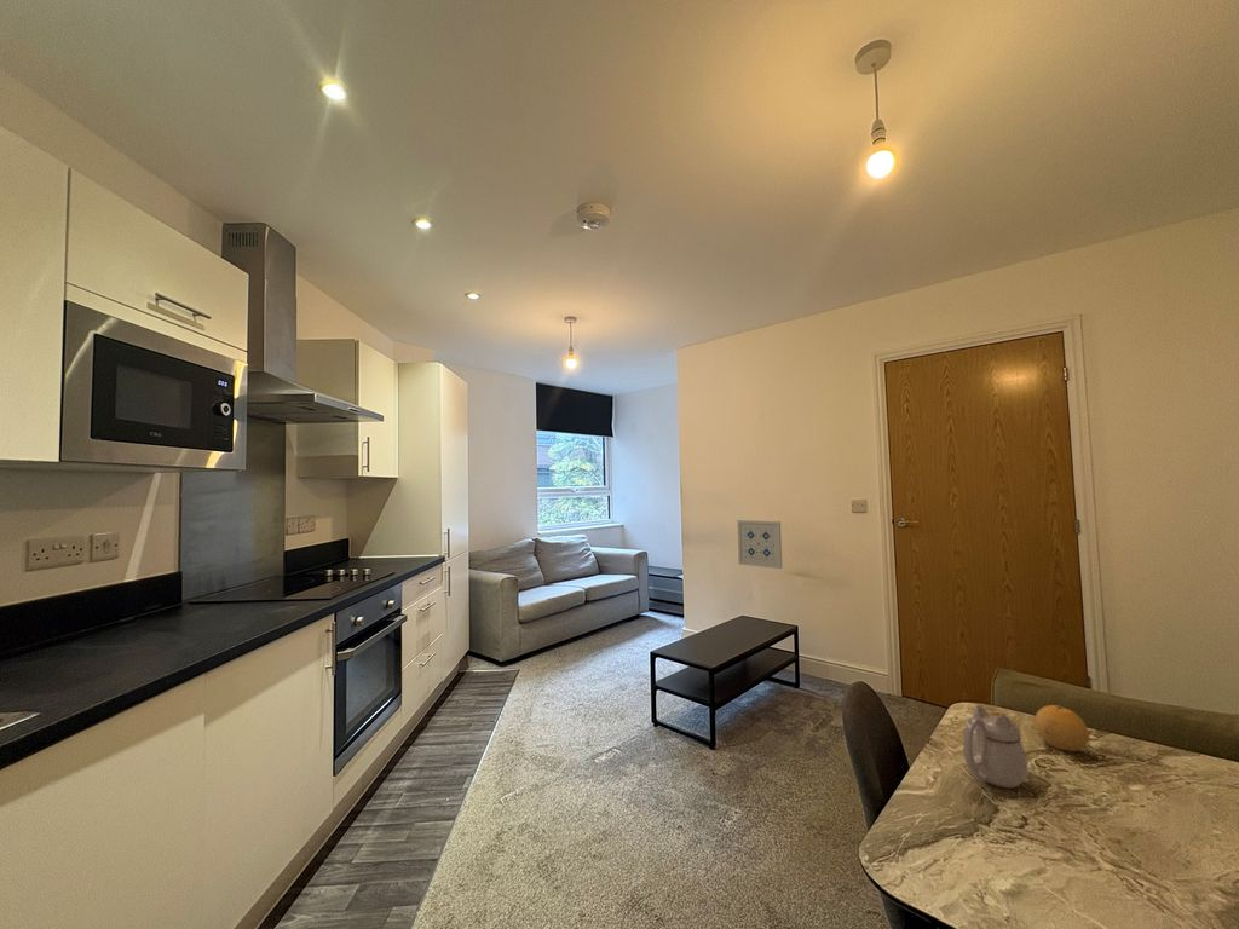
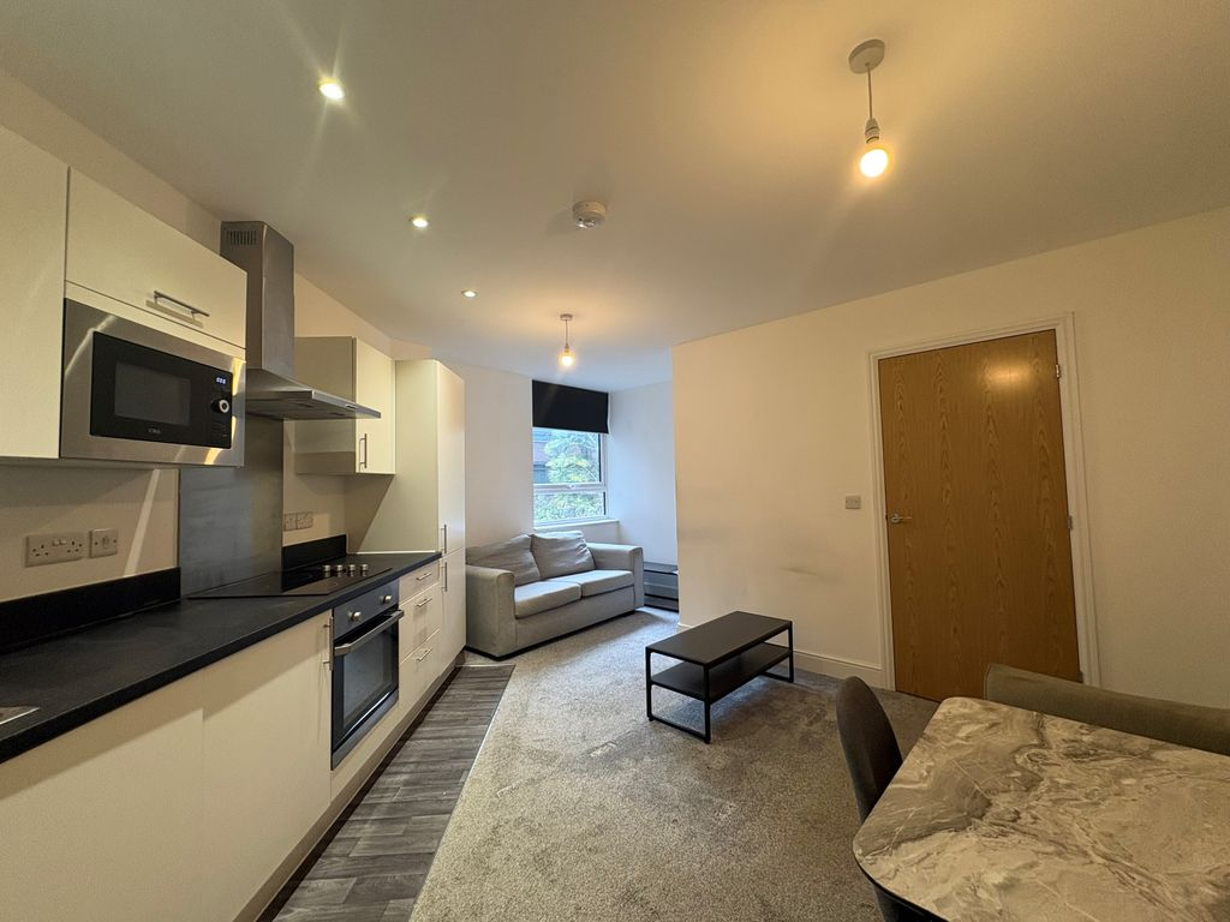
- fruit [1033,704,1090,752]
- wall art [736,519,783,570]
- teapot [962,703,1030,790]
